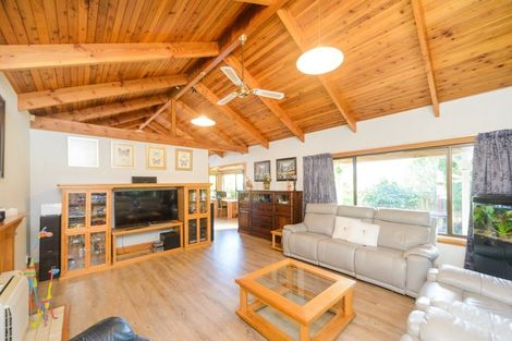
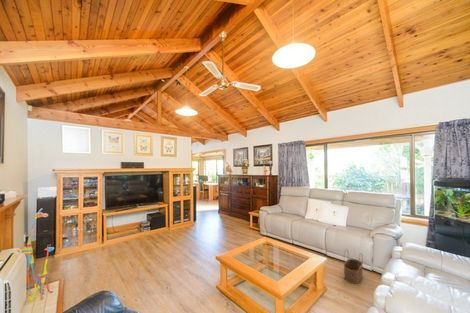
+ wicker basket [343,248,364,285]
